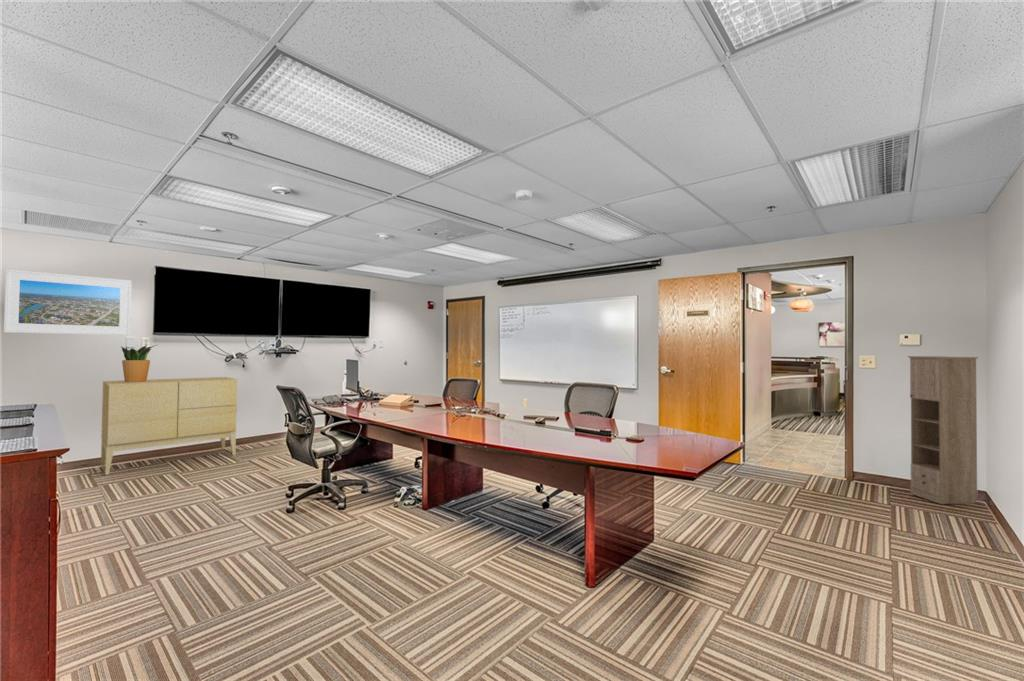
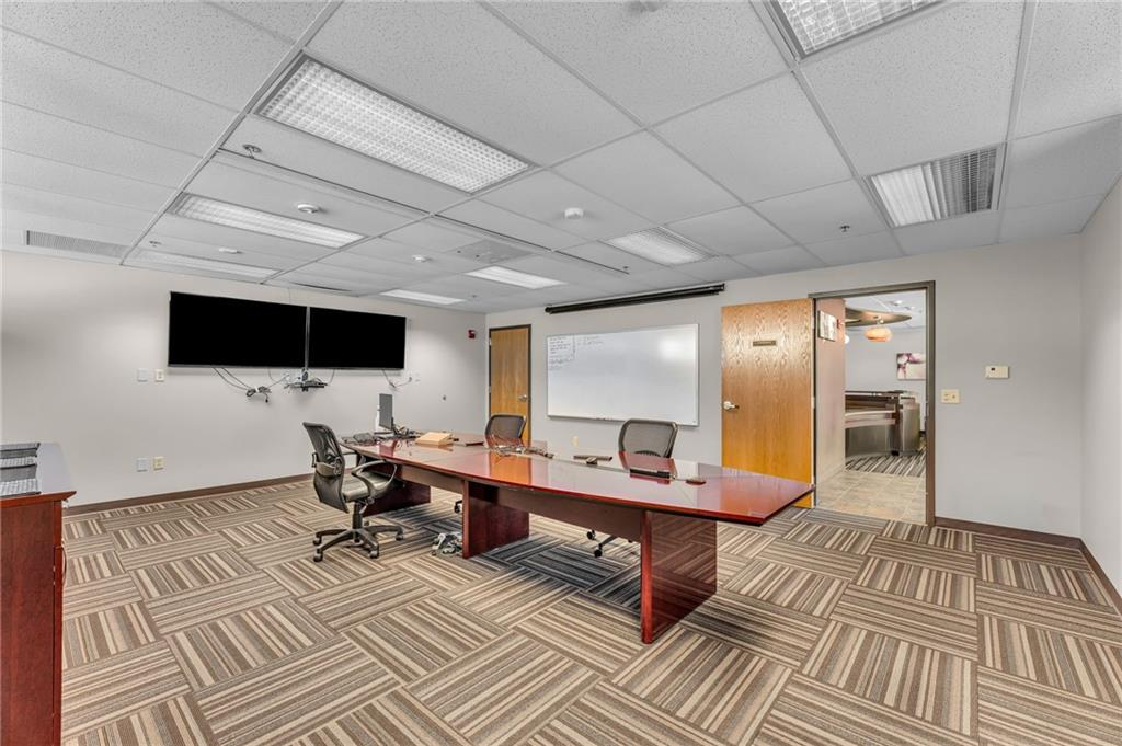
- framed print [3,268,133,336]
- storage cabinet [906,355,979,505]
- sideboard [100,376,238,476]
- potted plant [119,344,157,382]
